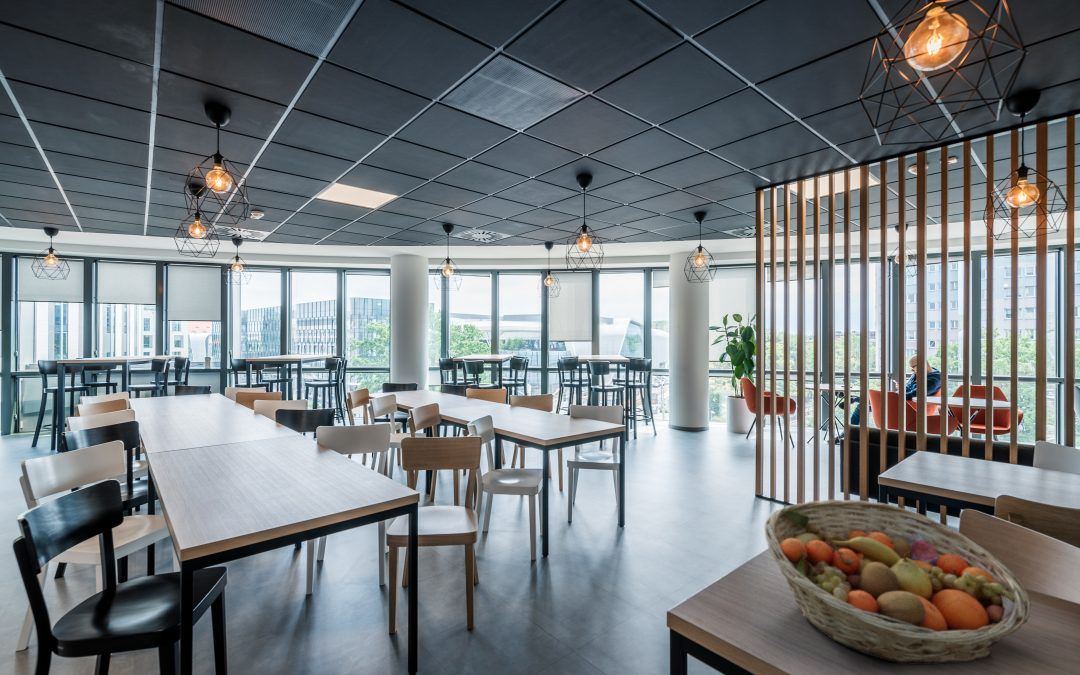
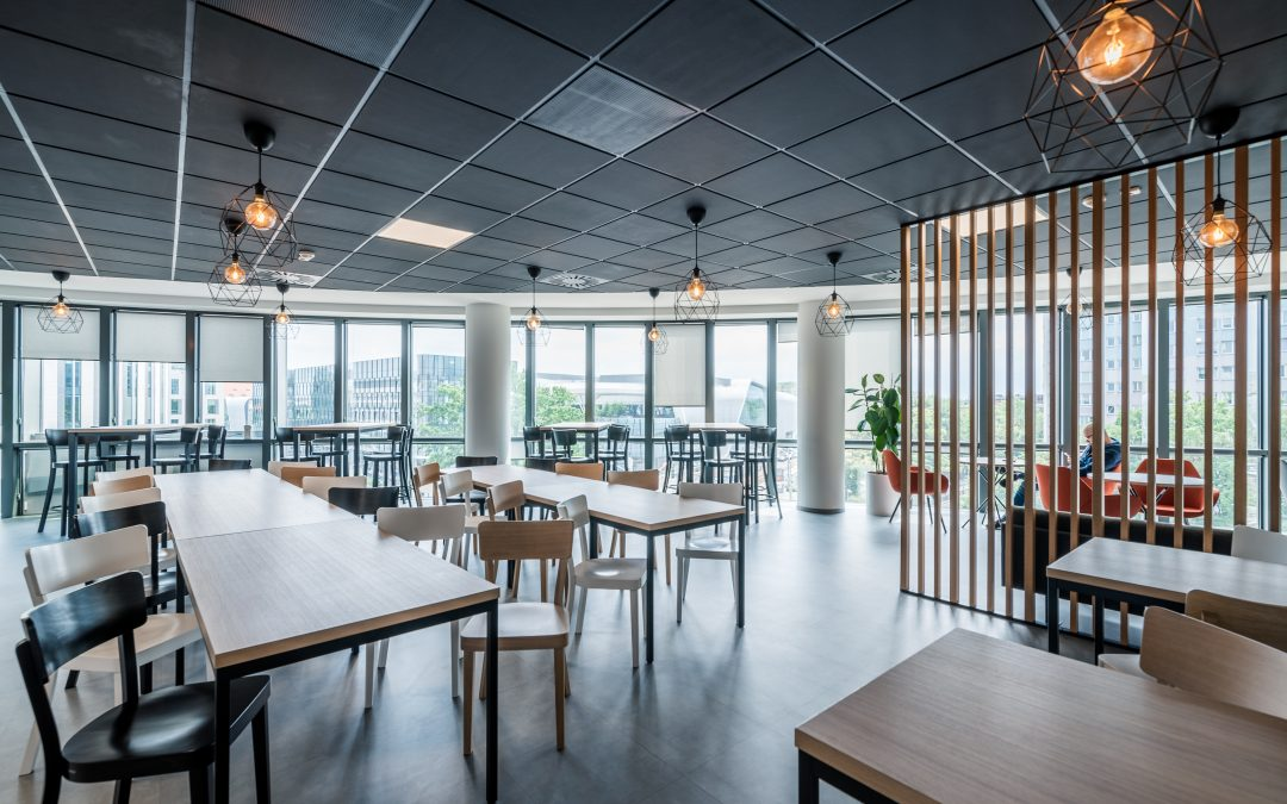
- fruit basket [763,499,1032,666]
